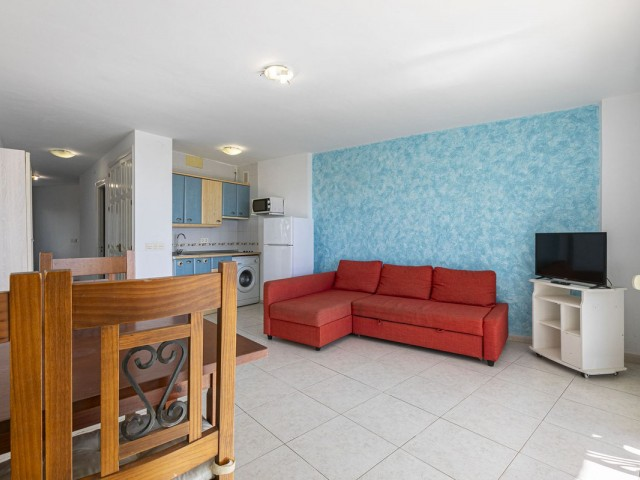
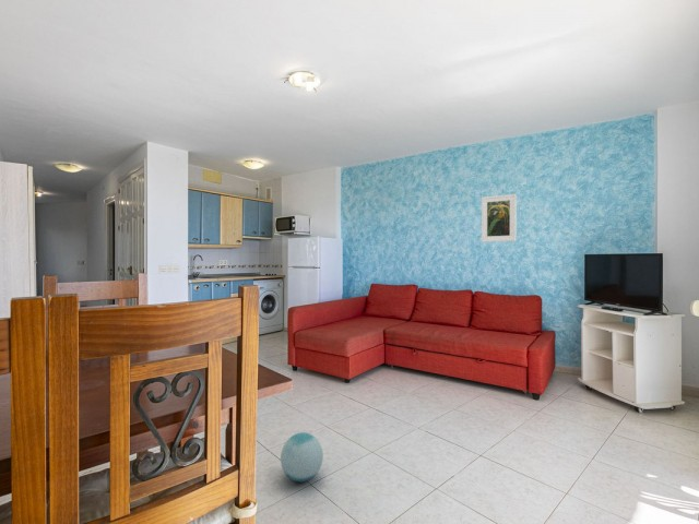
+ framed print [481,193,518,243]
+ ball [280,431,324,484]
